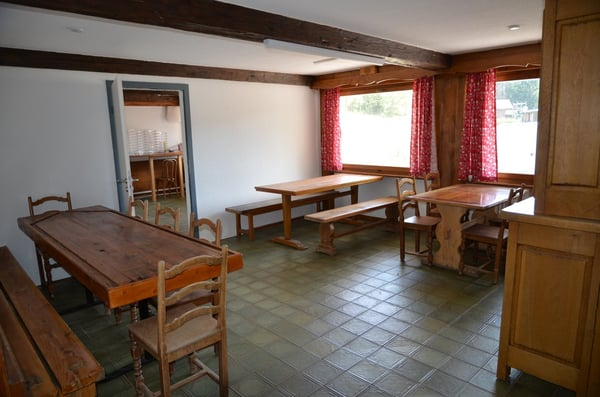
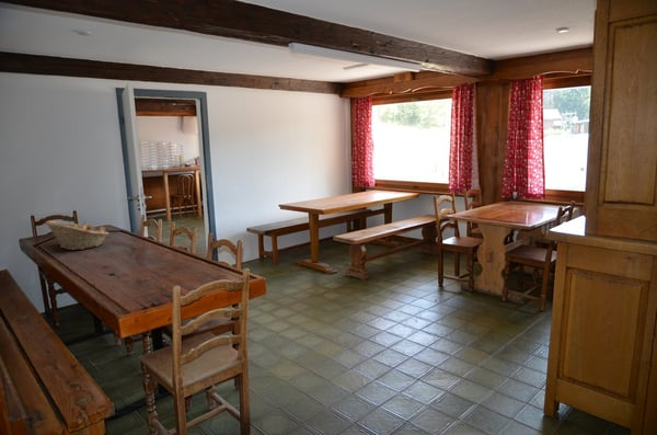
+ fruit basket [44,220,111,251]
